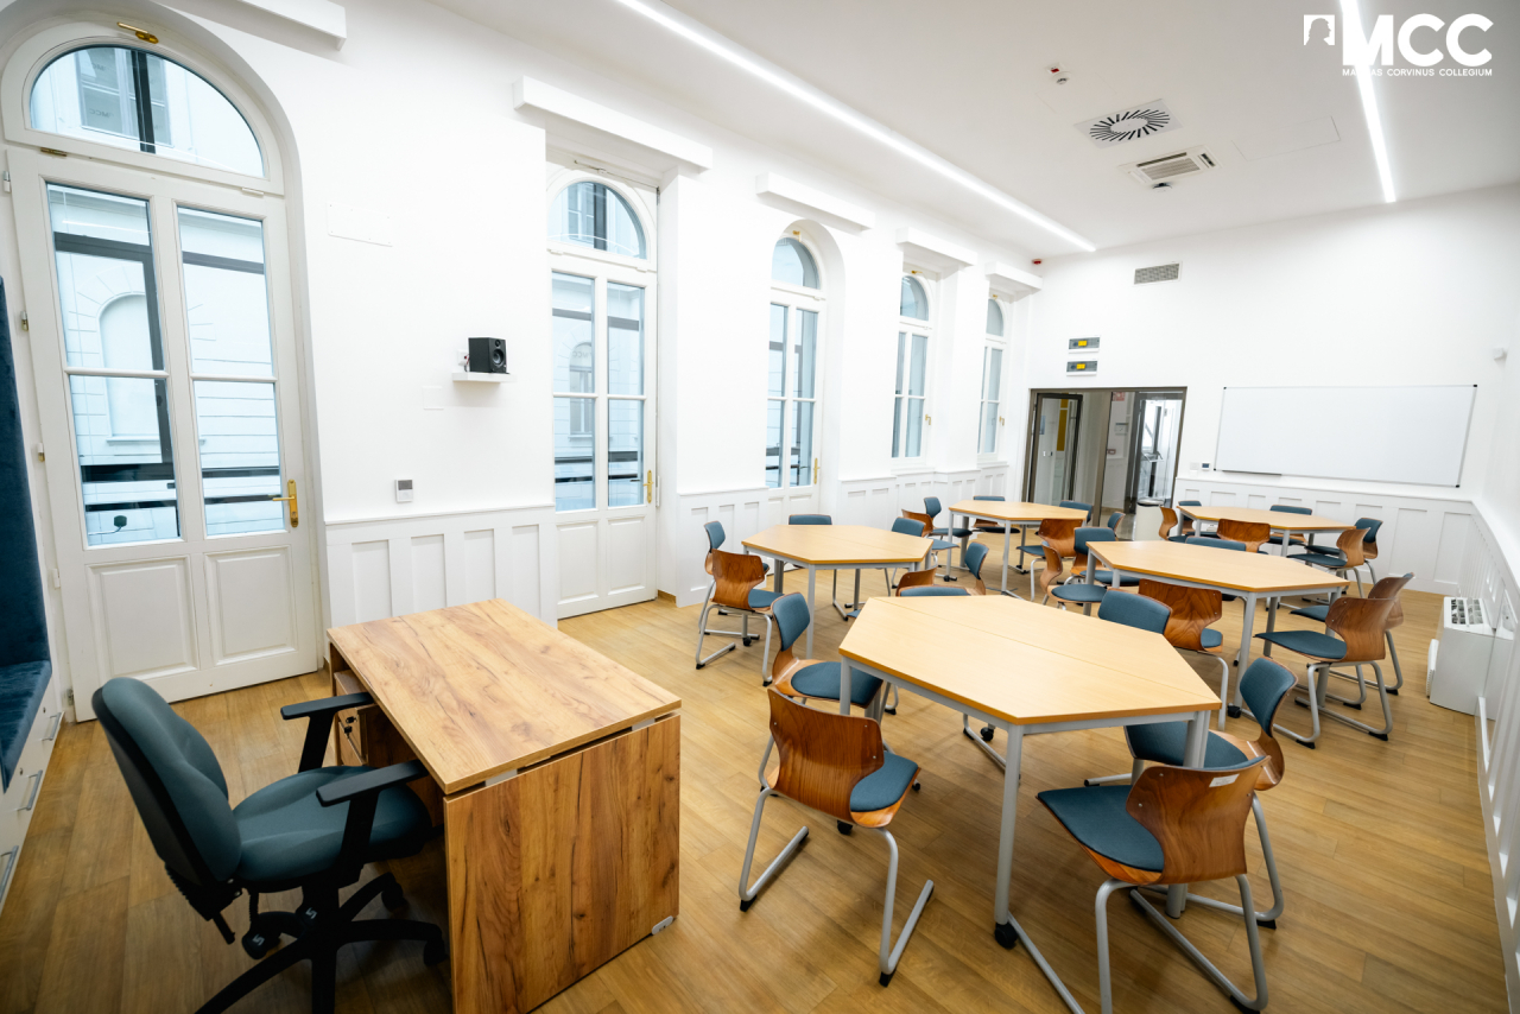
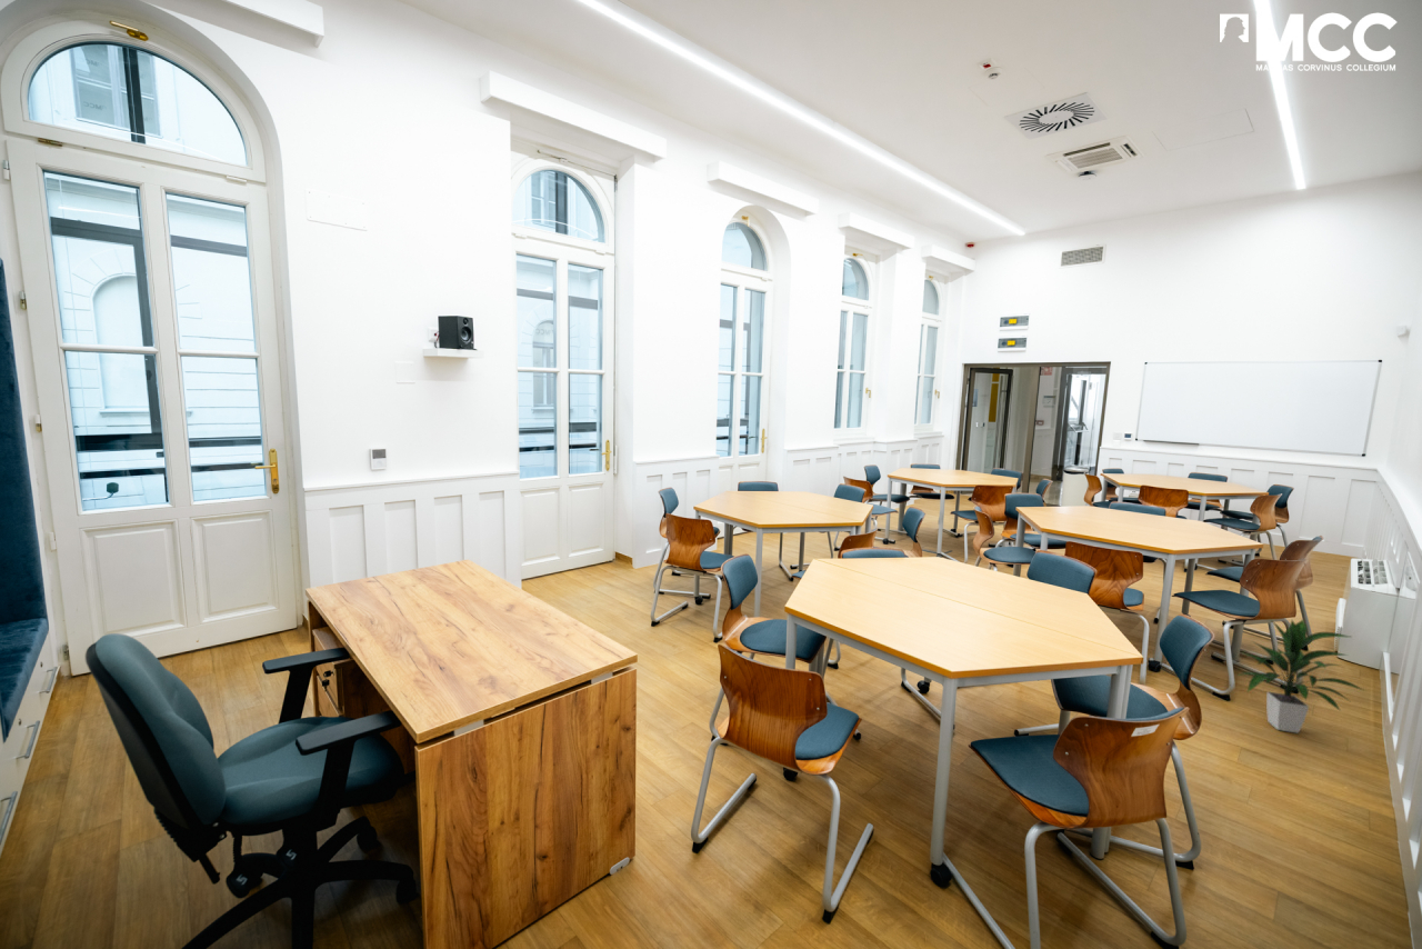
+ indoor plant [1234,613,1366,735]
